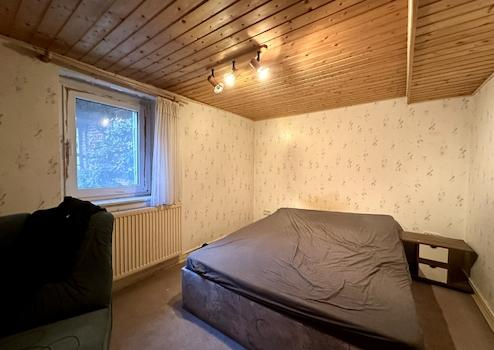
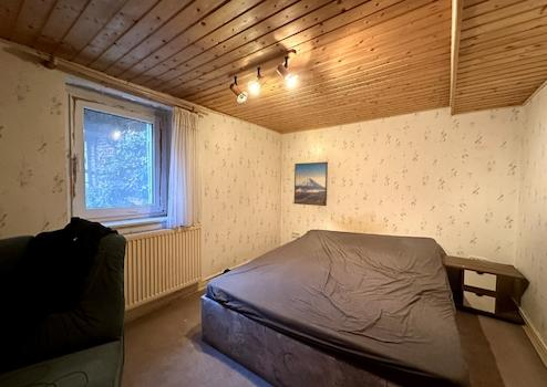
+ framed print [293,161,329,207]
